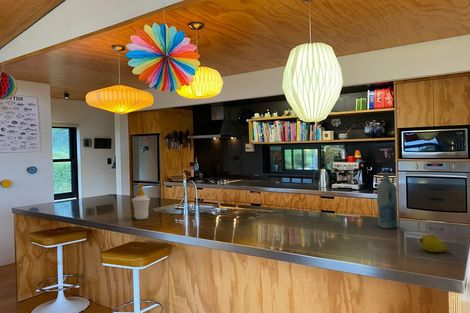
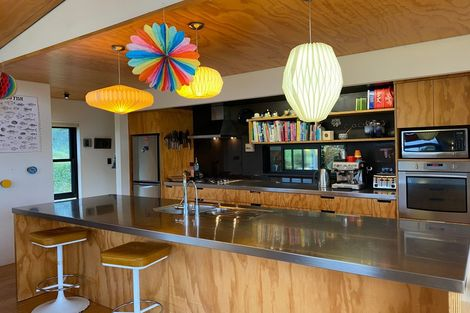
- fruit [419,234,452,255]
- bottle [376,174,398,230]
- soap bottle [131,183,151,220]
